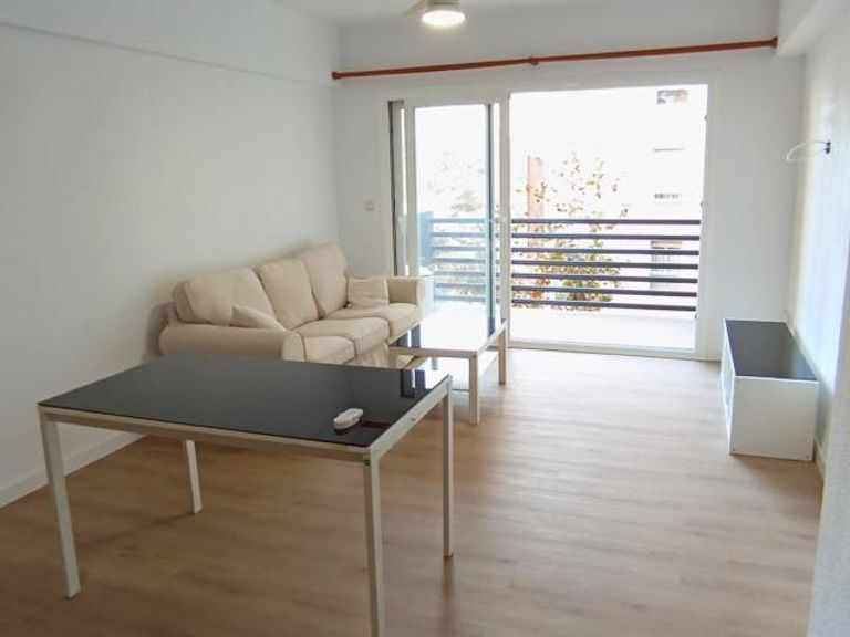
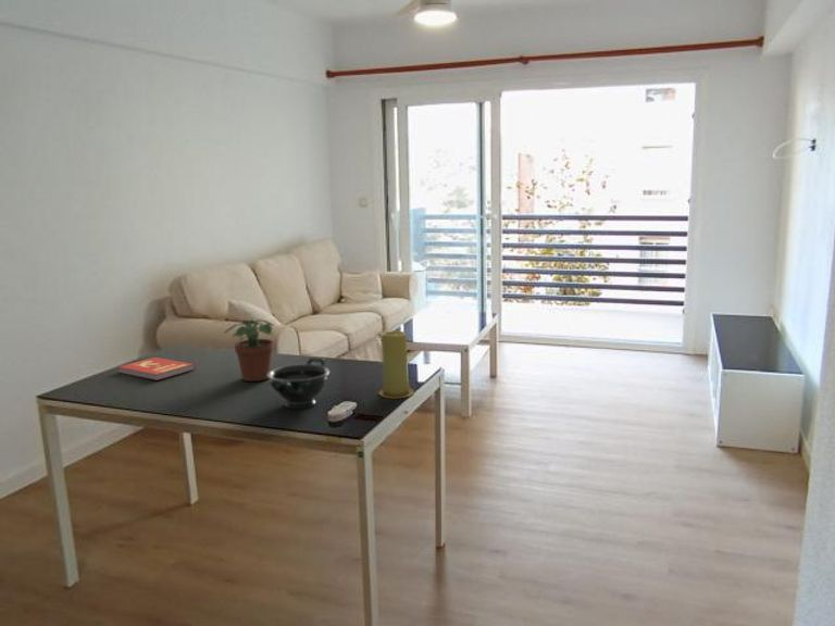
+ candle [377,330,415,399]
+ book [117,356,197,381]
+ potted plant [223,318,275,383]
+ bowl [267,356,331,410]
